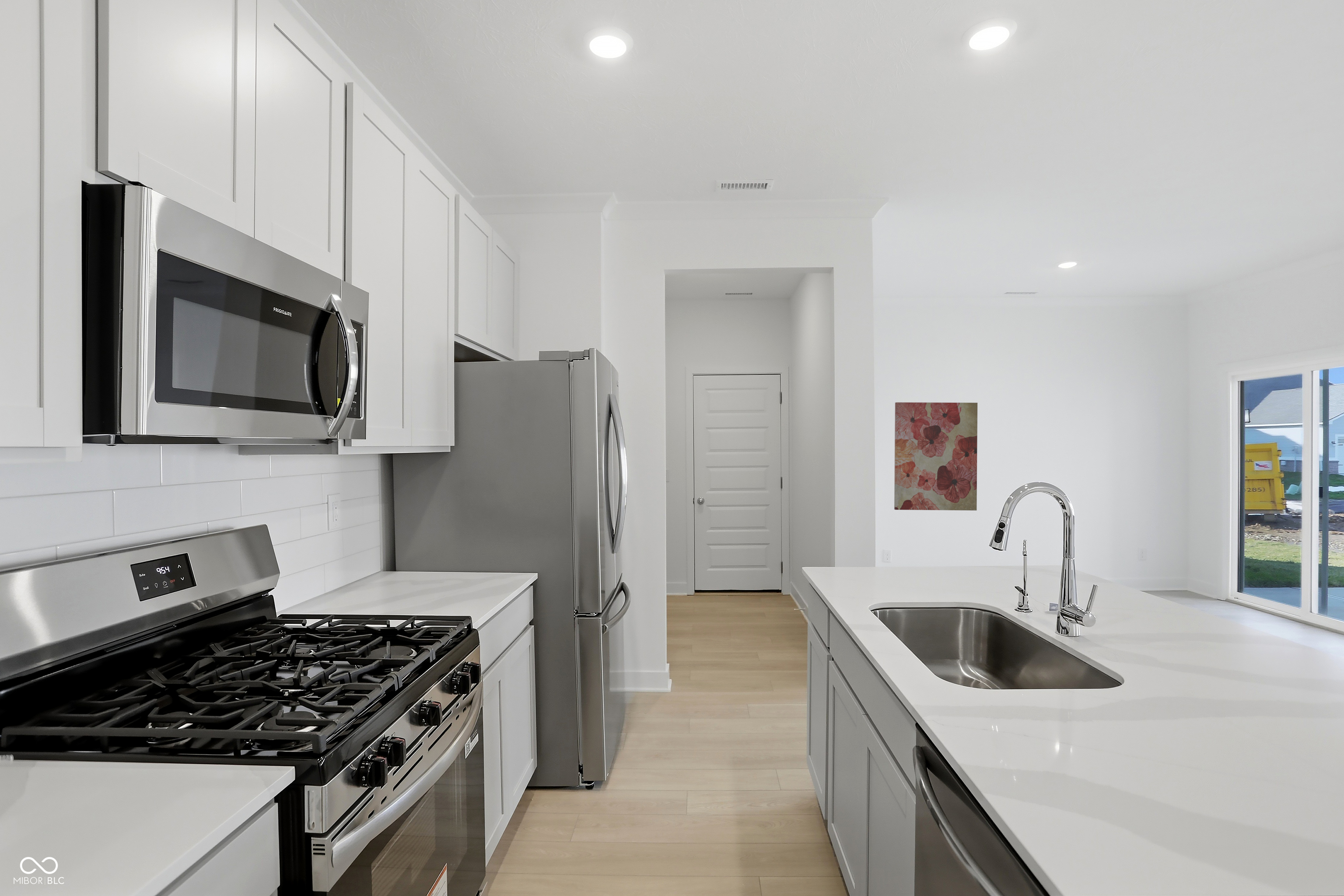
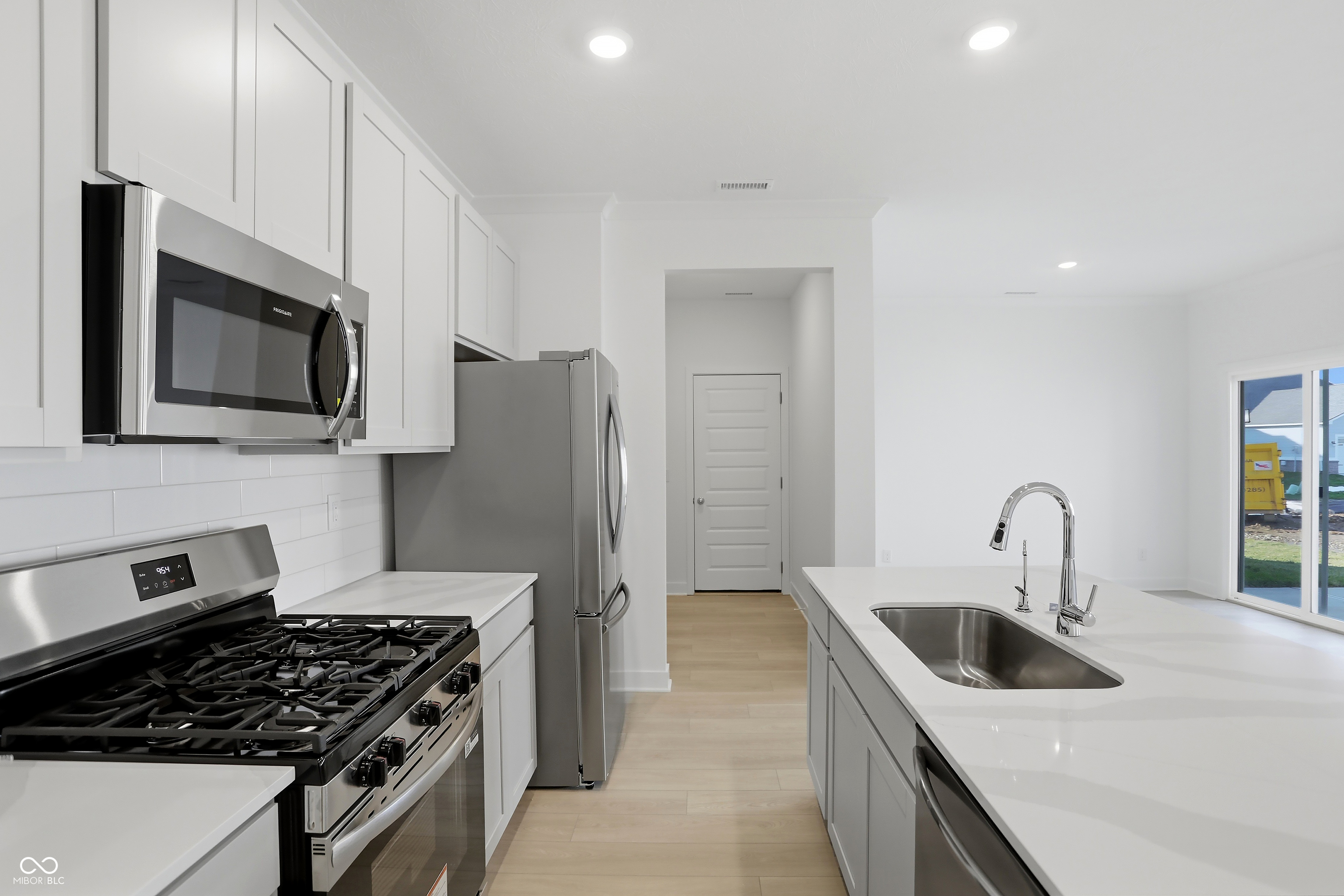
- wall art [894,402,978,511]
